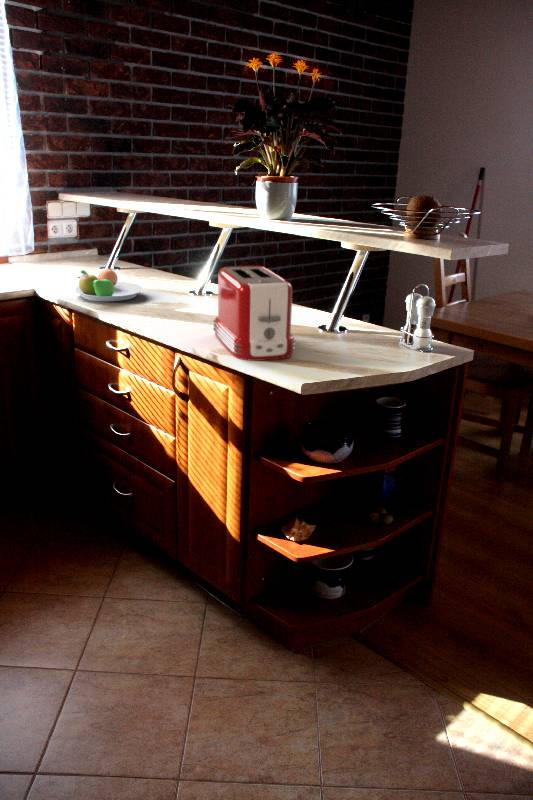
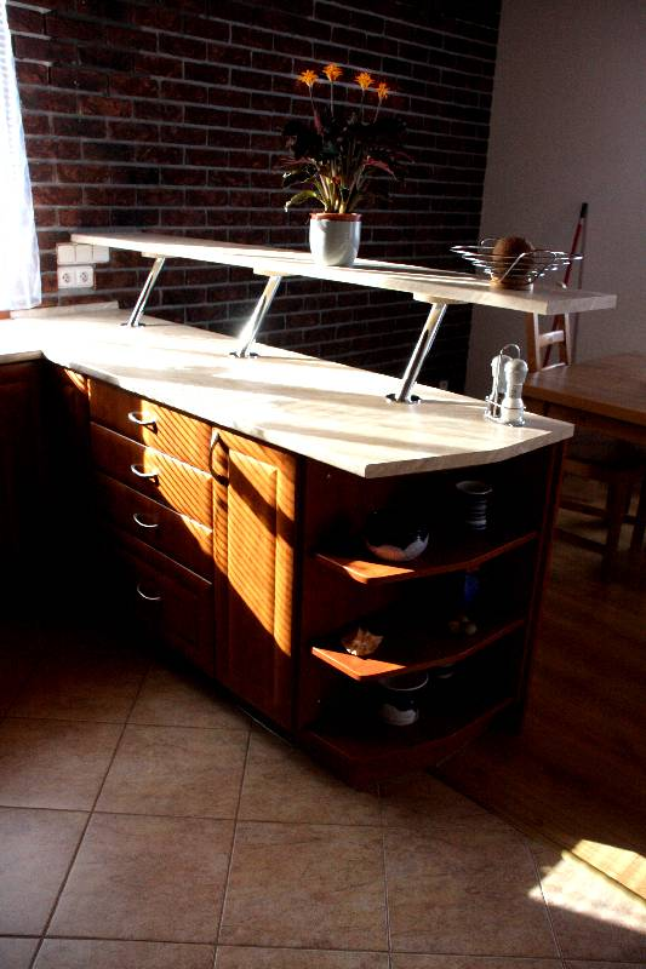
- fruit bowl [74,267,143,303]
- toaster [212,265,296,362]
